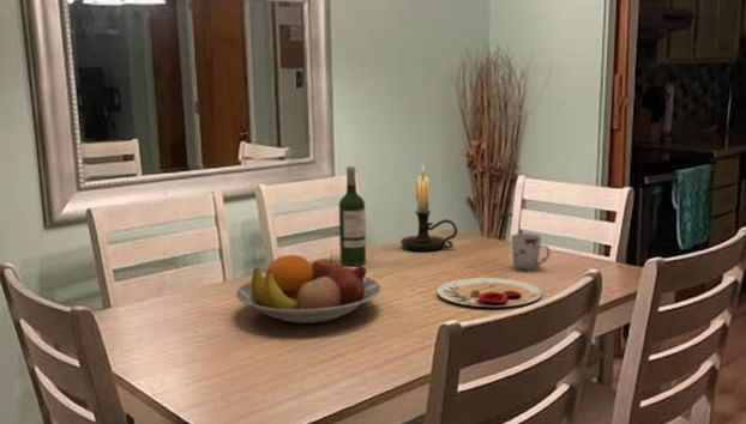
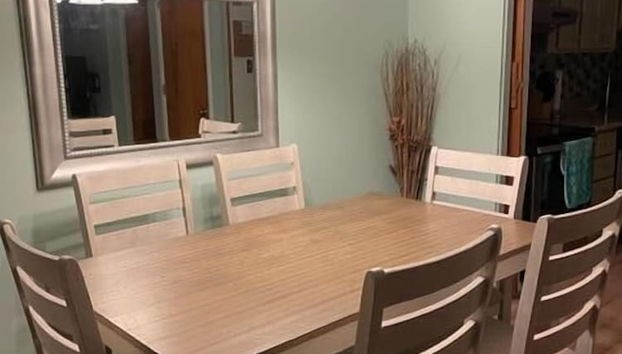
- fruit bowl [235,253,381,325]
- wine bottle [338,165,367,267]
- cup [510,232,552,273]
- plate [435,277,543,308]
- candle holder [399,163,458,252]
